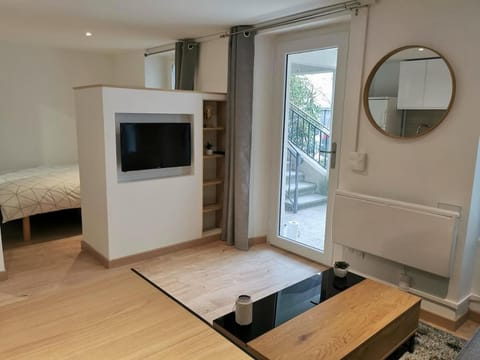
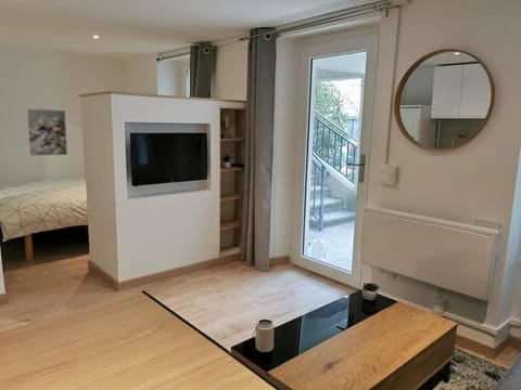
+ wall art [26,108,68,156]
